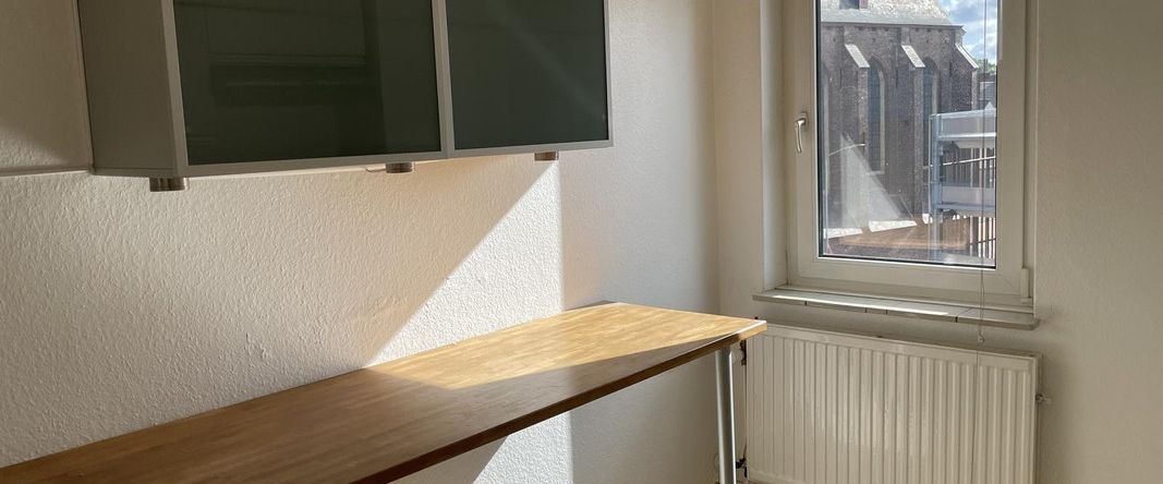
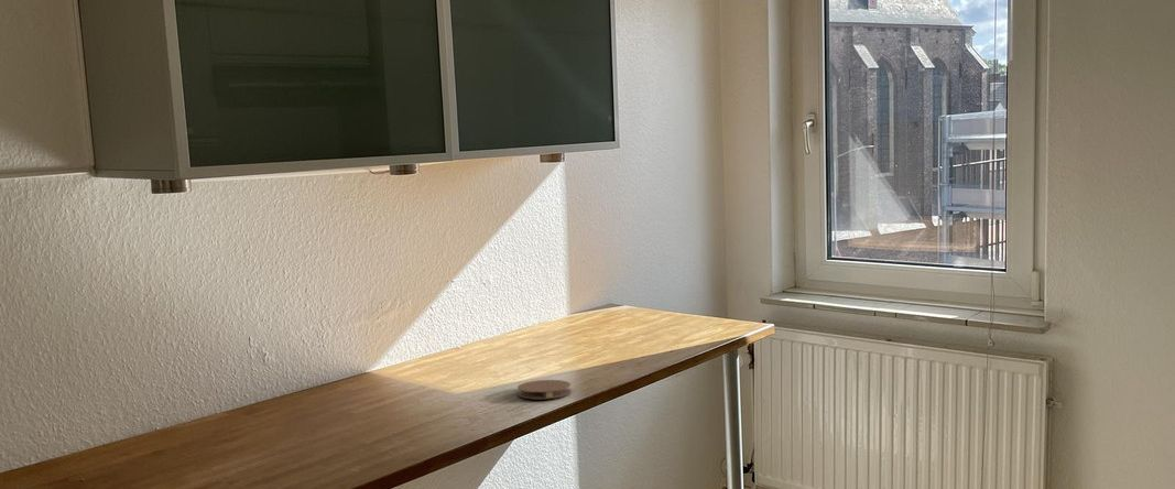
+ coaster [516,379,572,400]
